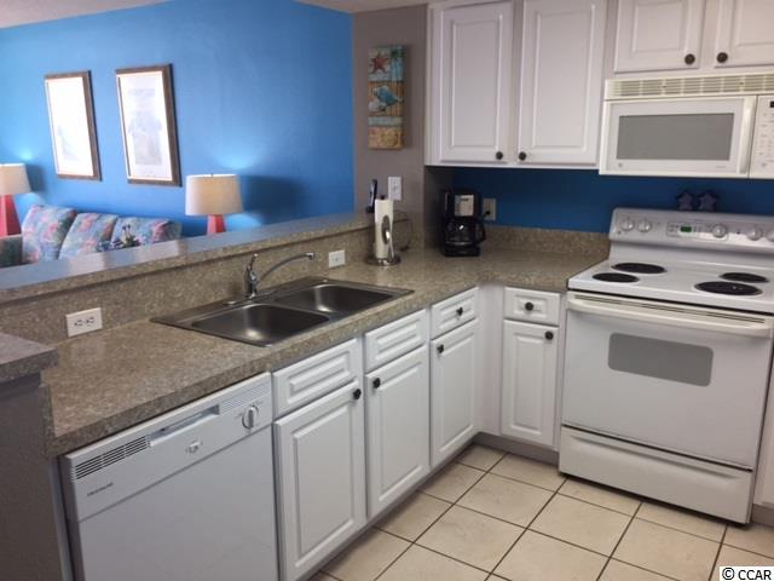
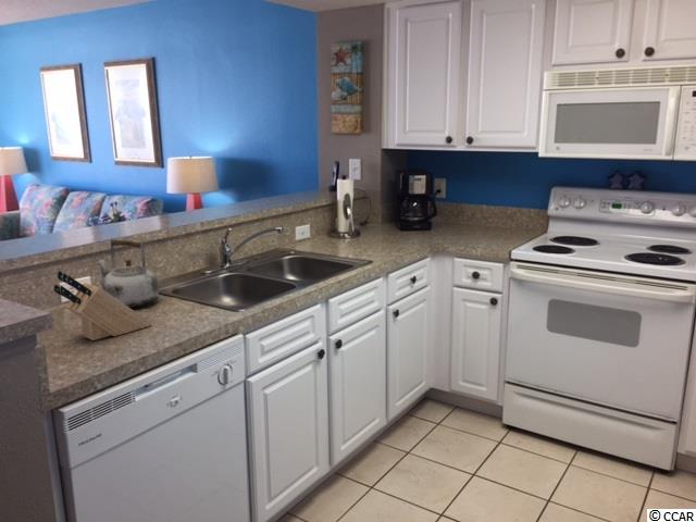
+ knife block [52,270,152,341]
+ kettle [96,237,160,309]
